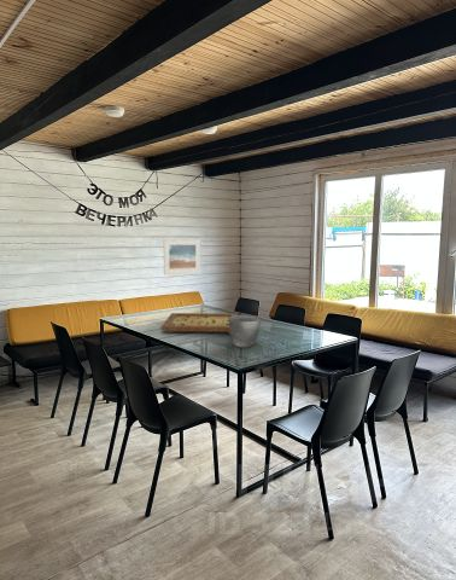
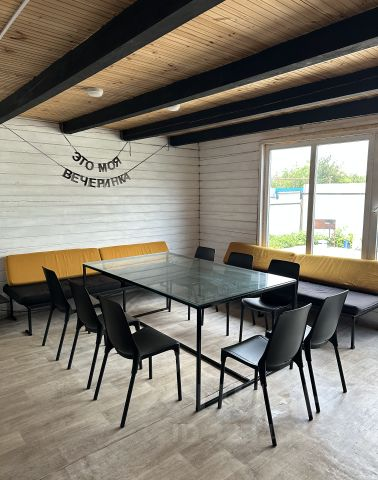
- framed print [163,238,201,277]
- bowl [228,314,262,349]
- gameboard [160,312,238,334]
